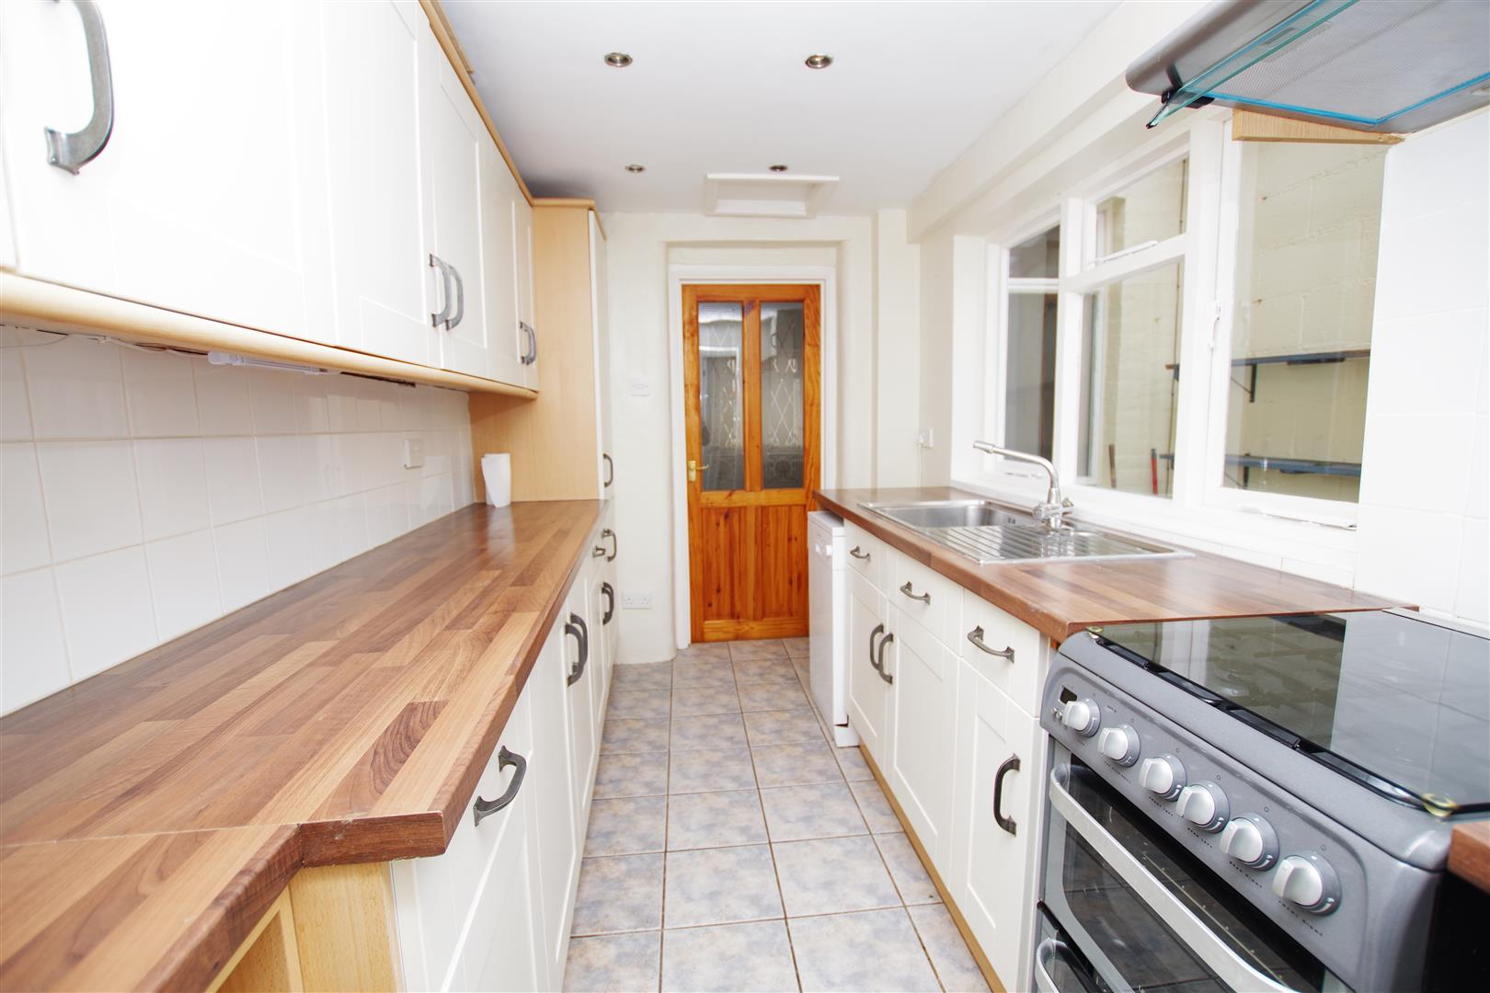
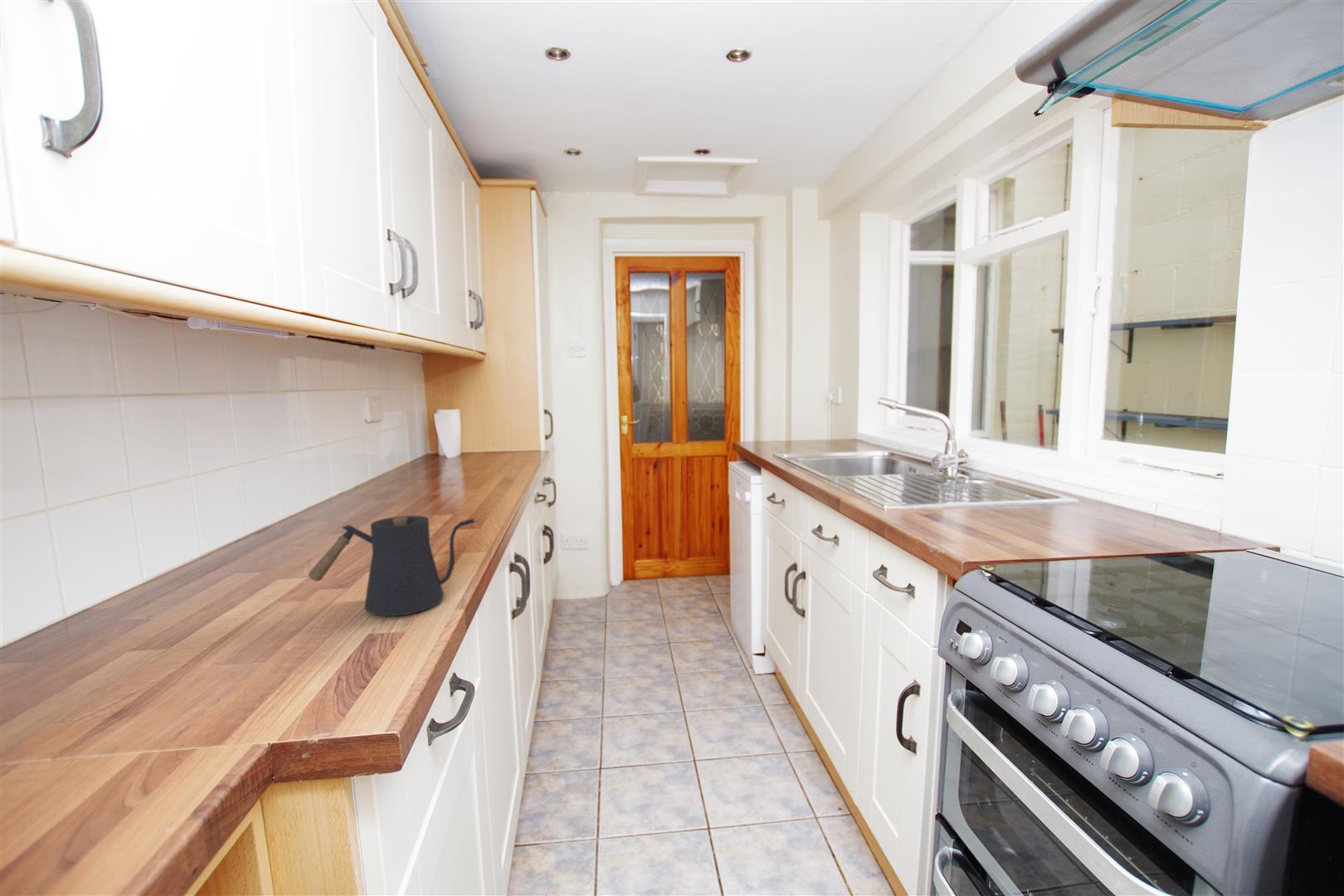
+ kettle [307,515,478,617]
